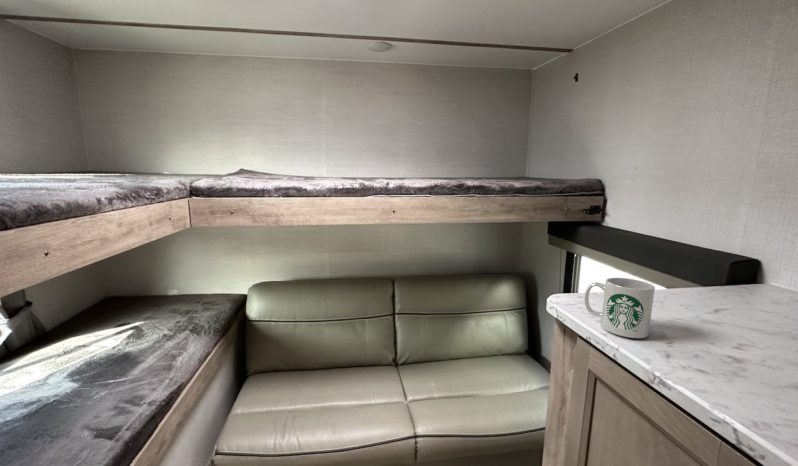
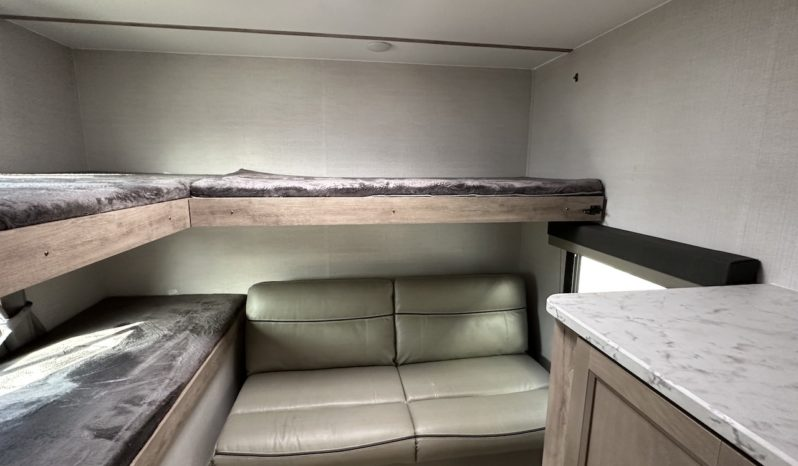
- mug [583,277,656,339]
